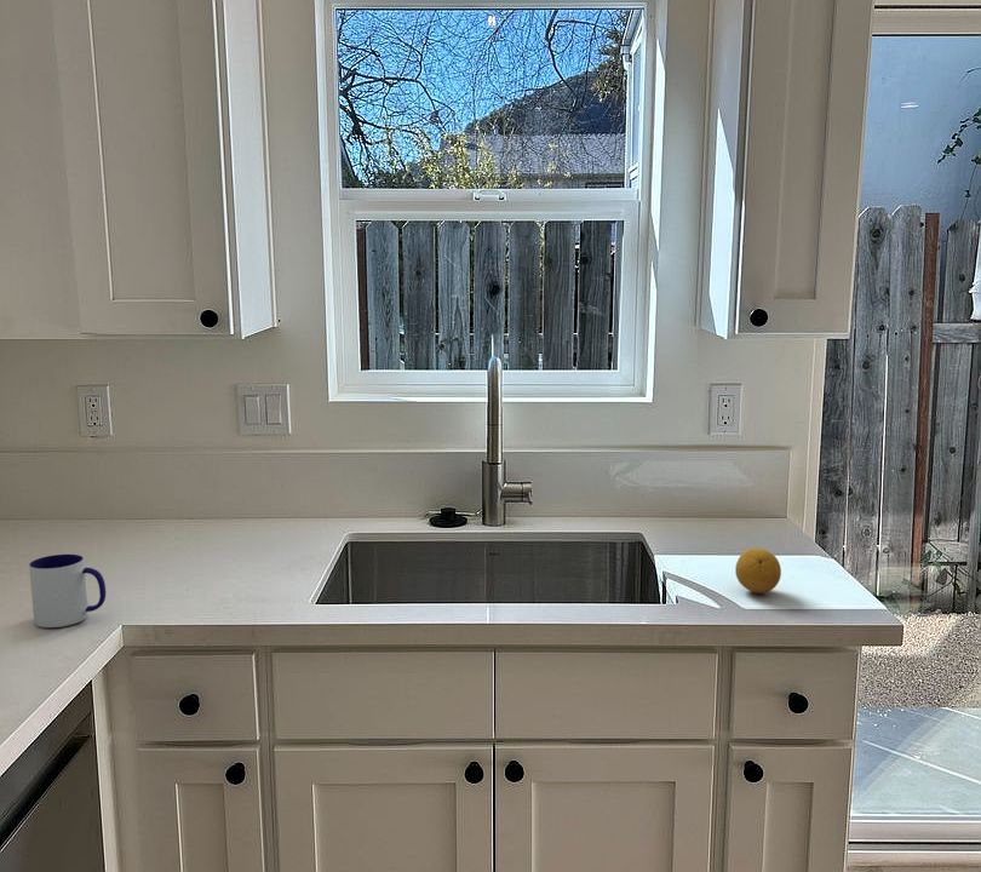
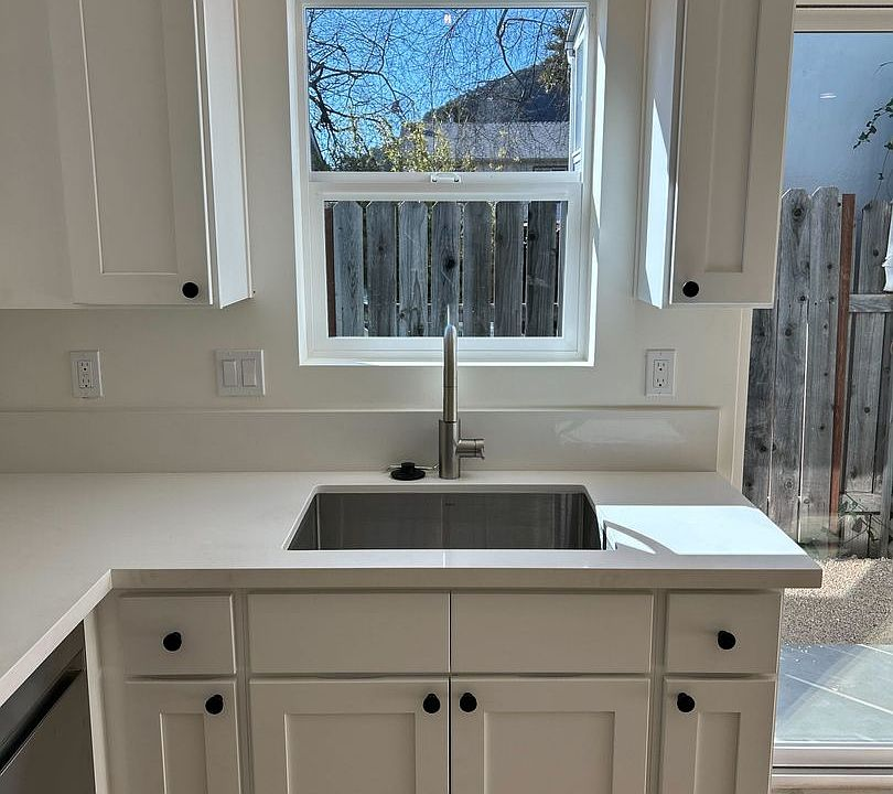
- mug [28,553,107,629]
- fruit [734,547,782,595]
